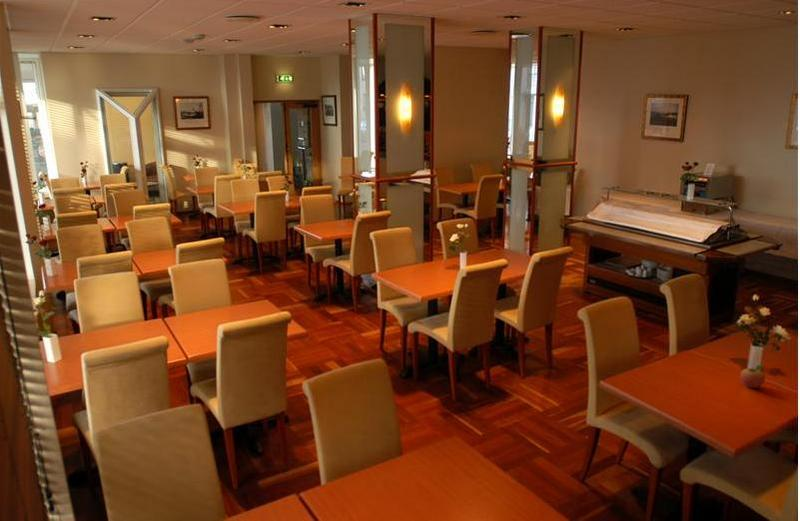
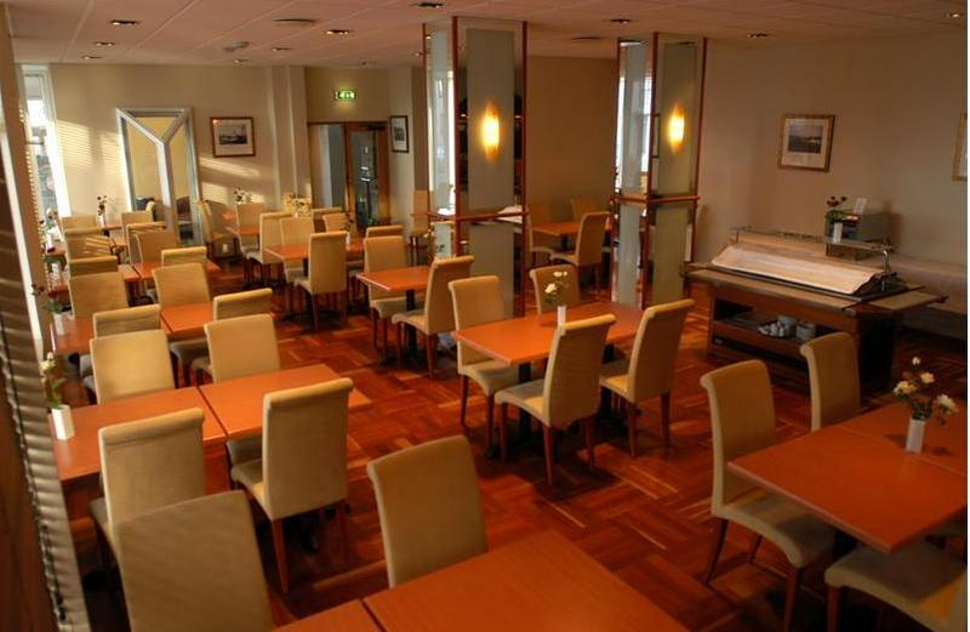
- fruit [739,364,766,389]
